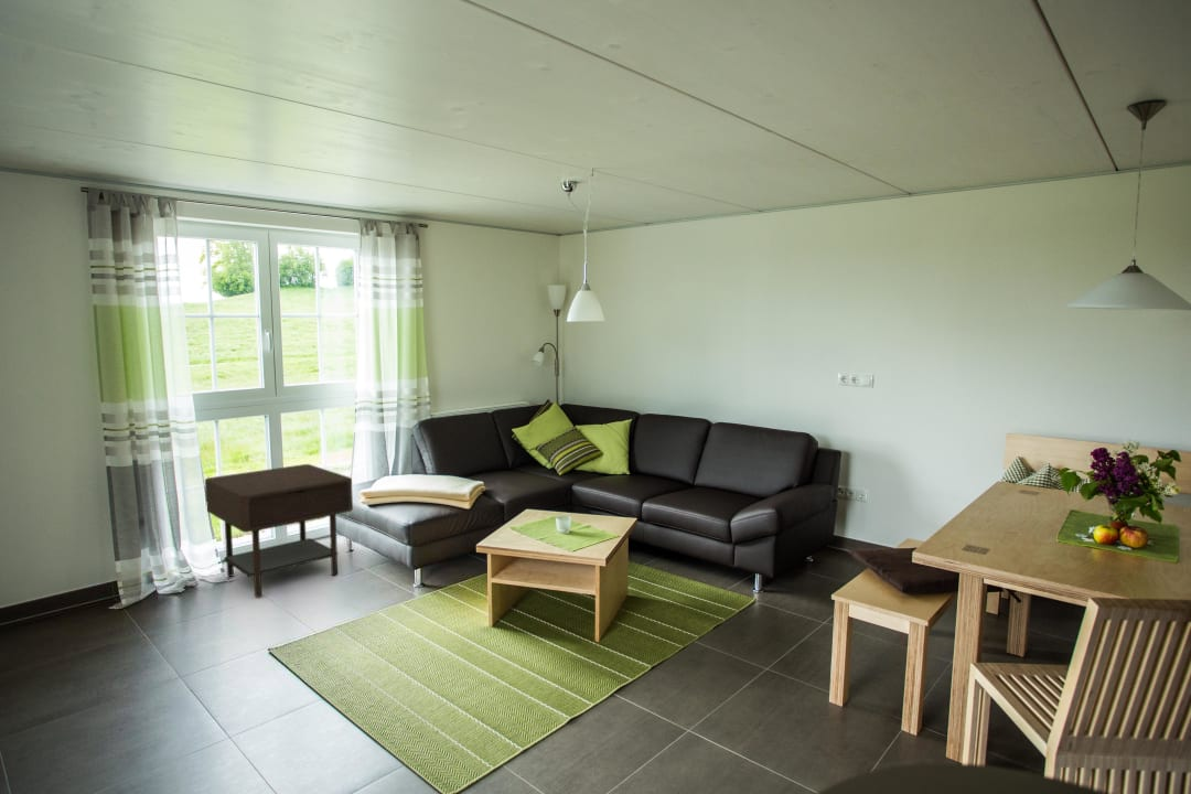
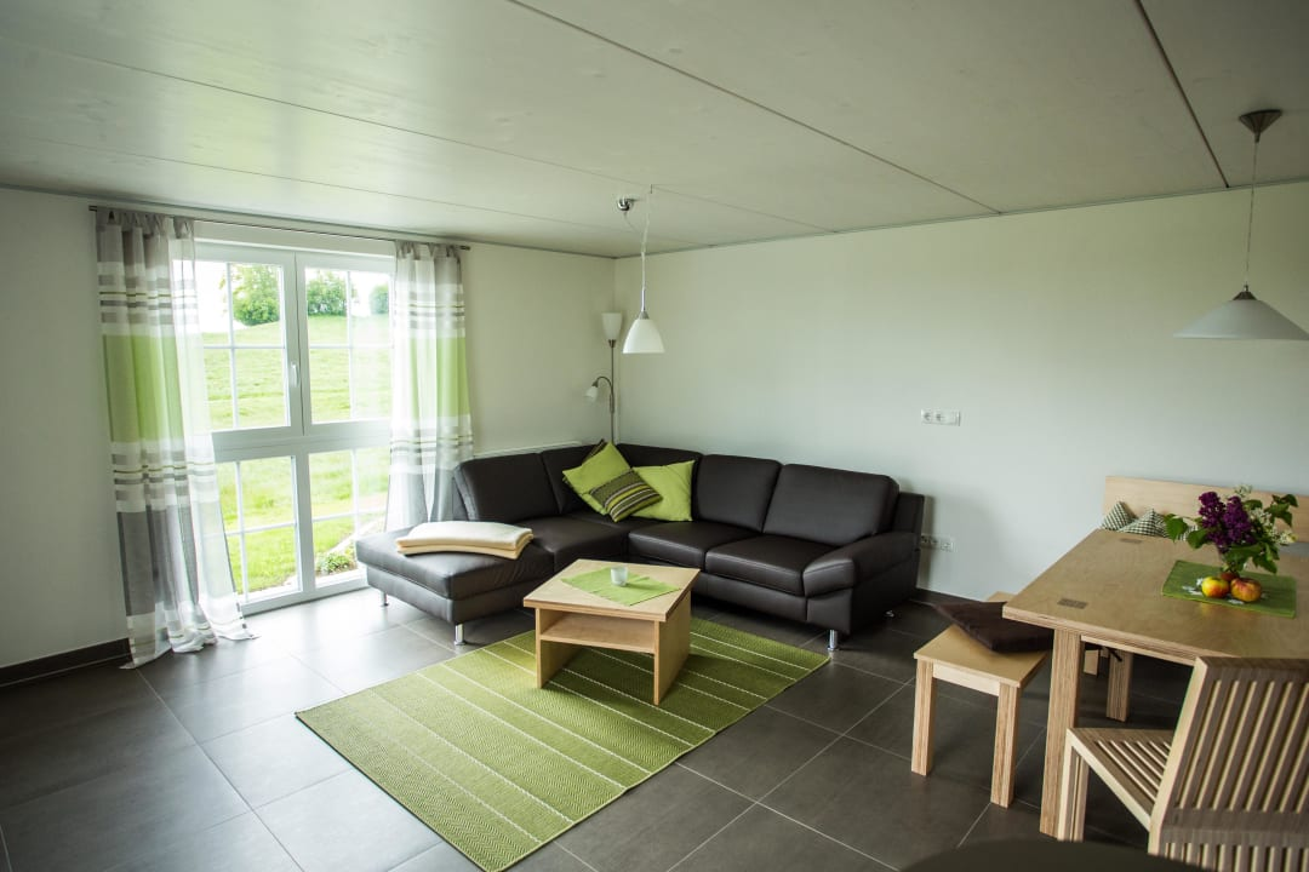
- side table [204,463,354,598]
